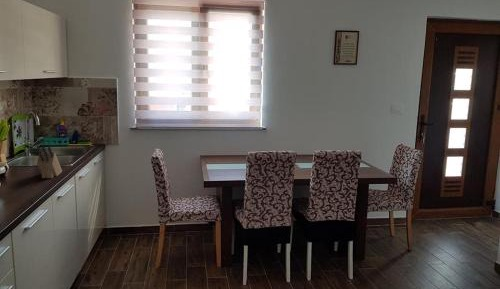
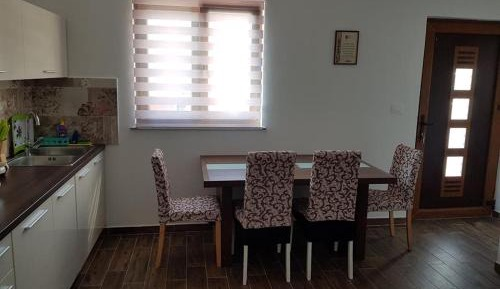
- knife block [36,145,63,179]
